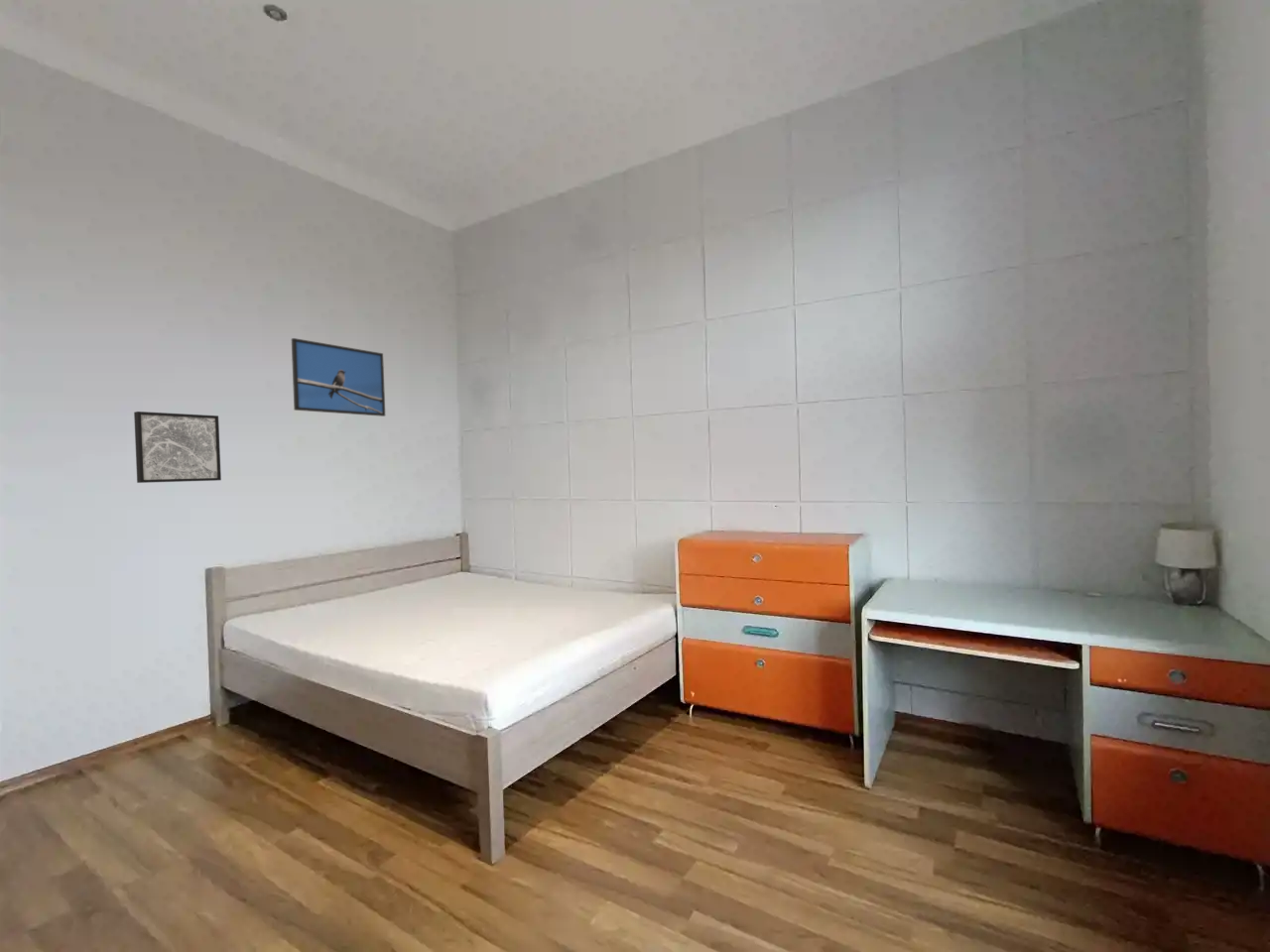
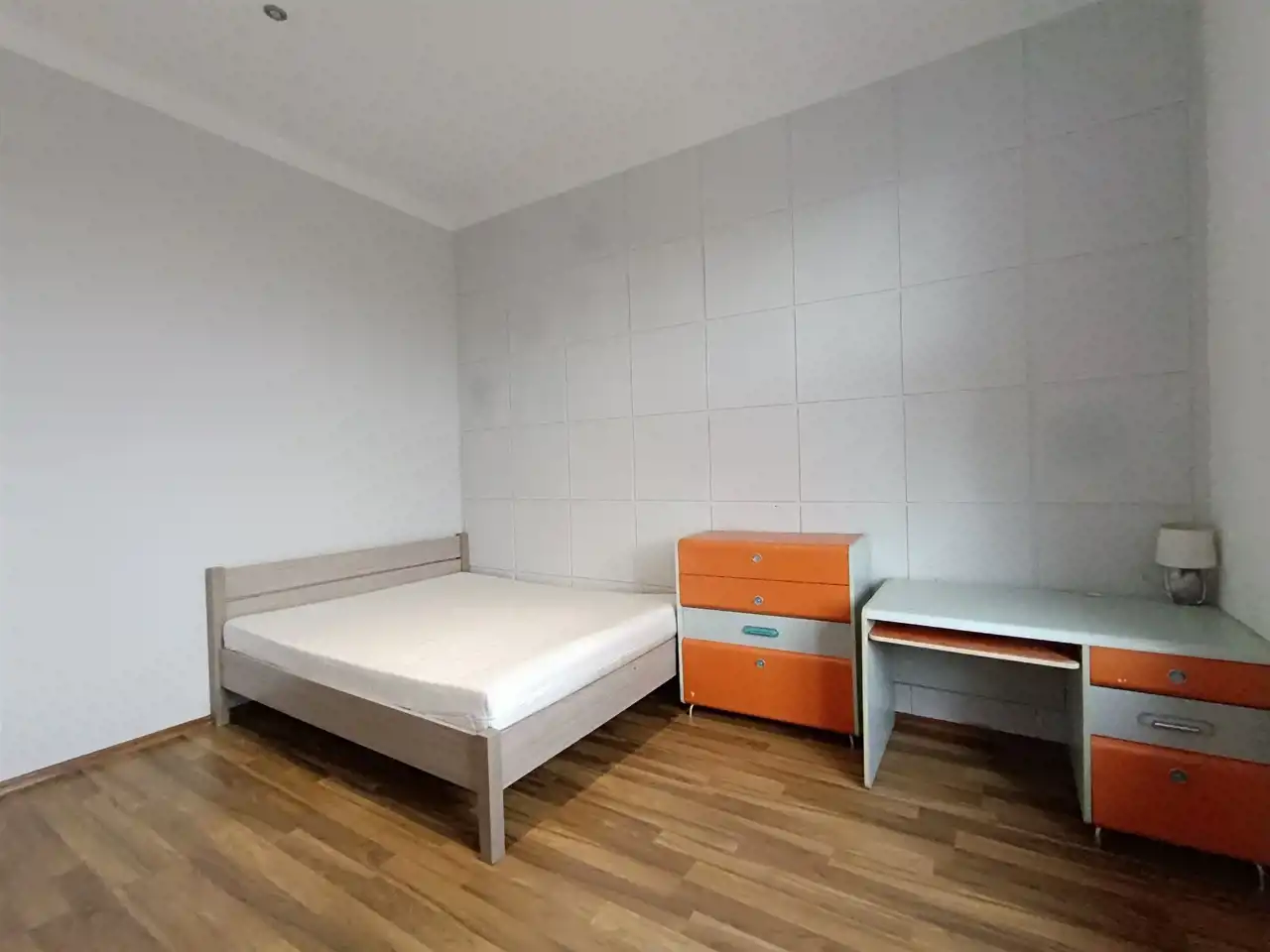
- wall art [133,411,222,484]
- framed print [291,337,386,417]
